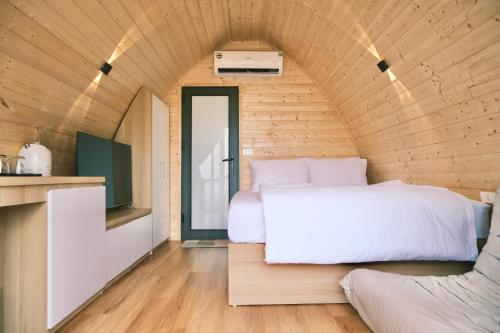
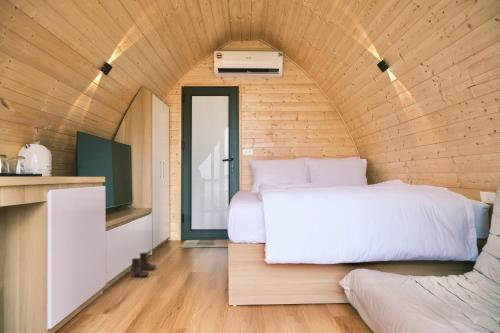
+ boots [130,252,157,278]
